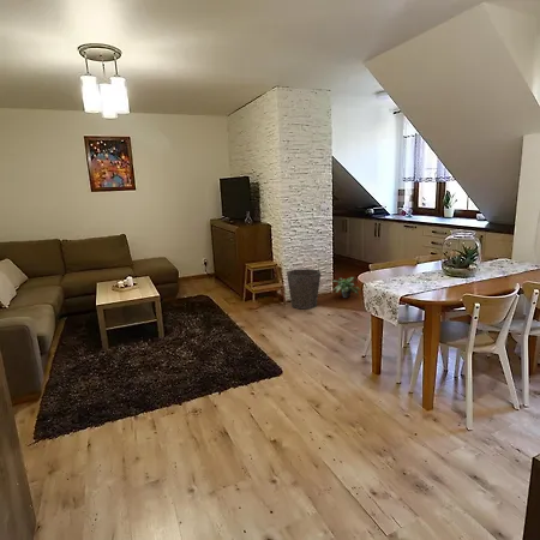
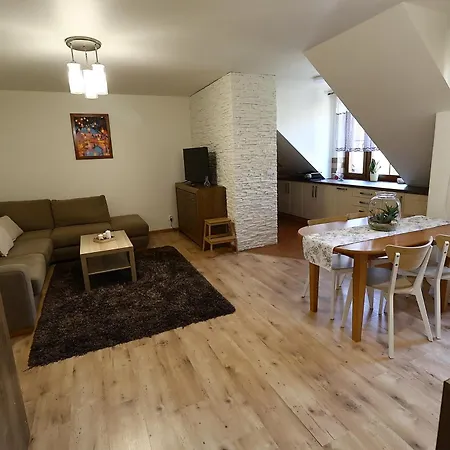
- potted plant [331,276,362,299]
- waste bin [286,268,322,310]
